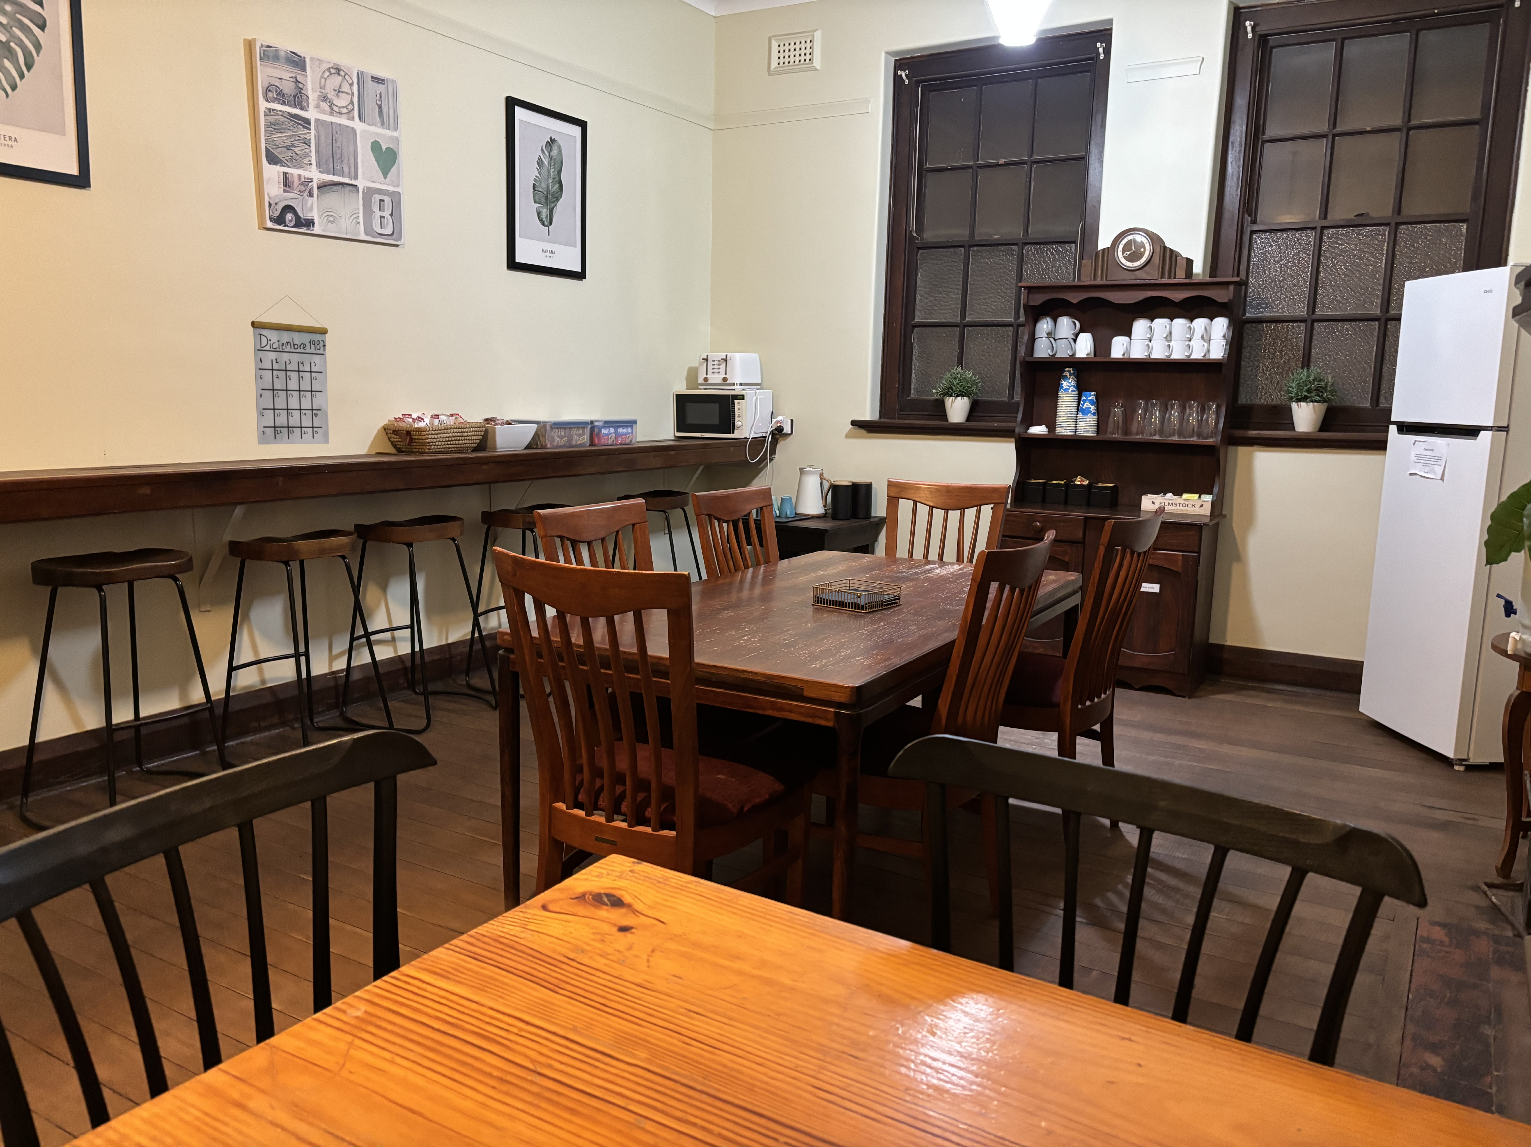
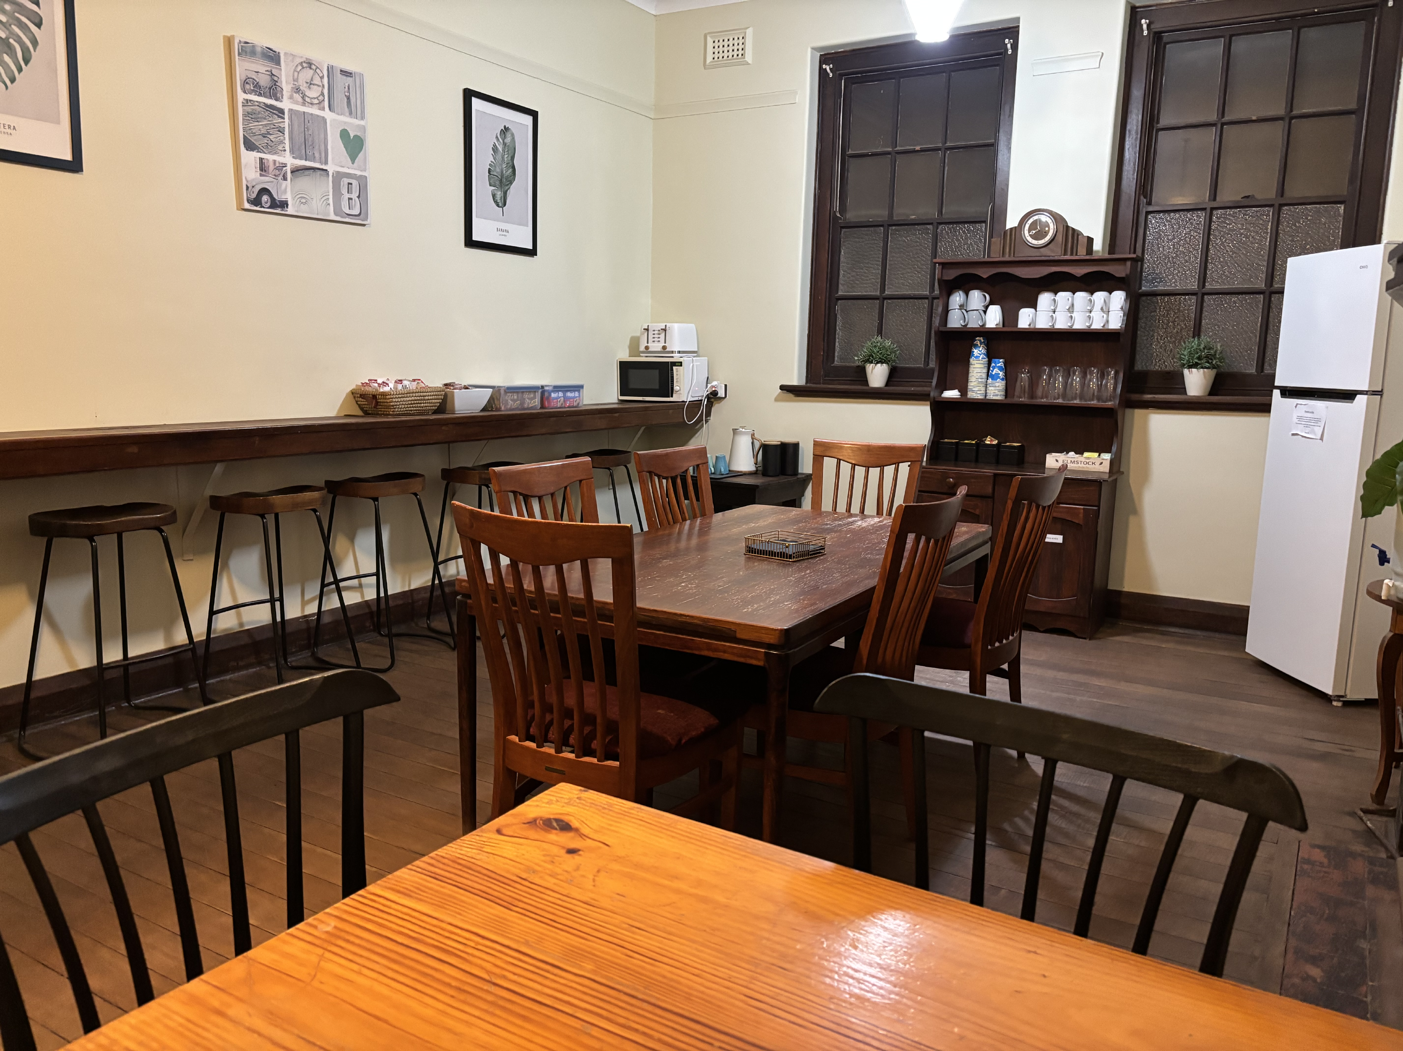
- calendar [251,295,329,445]
